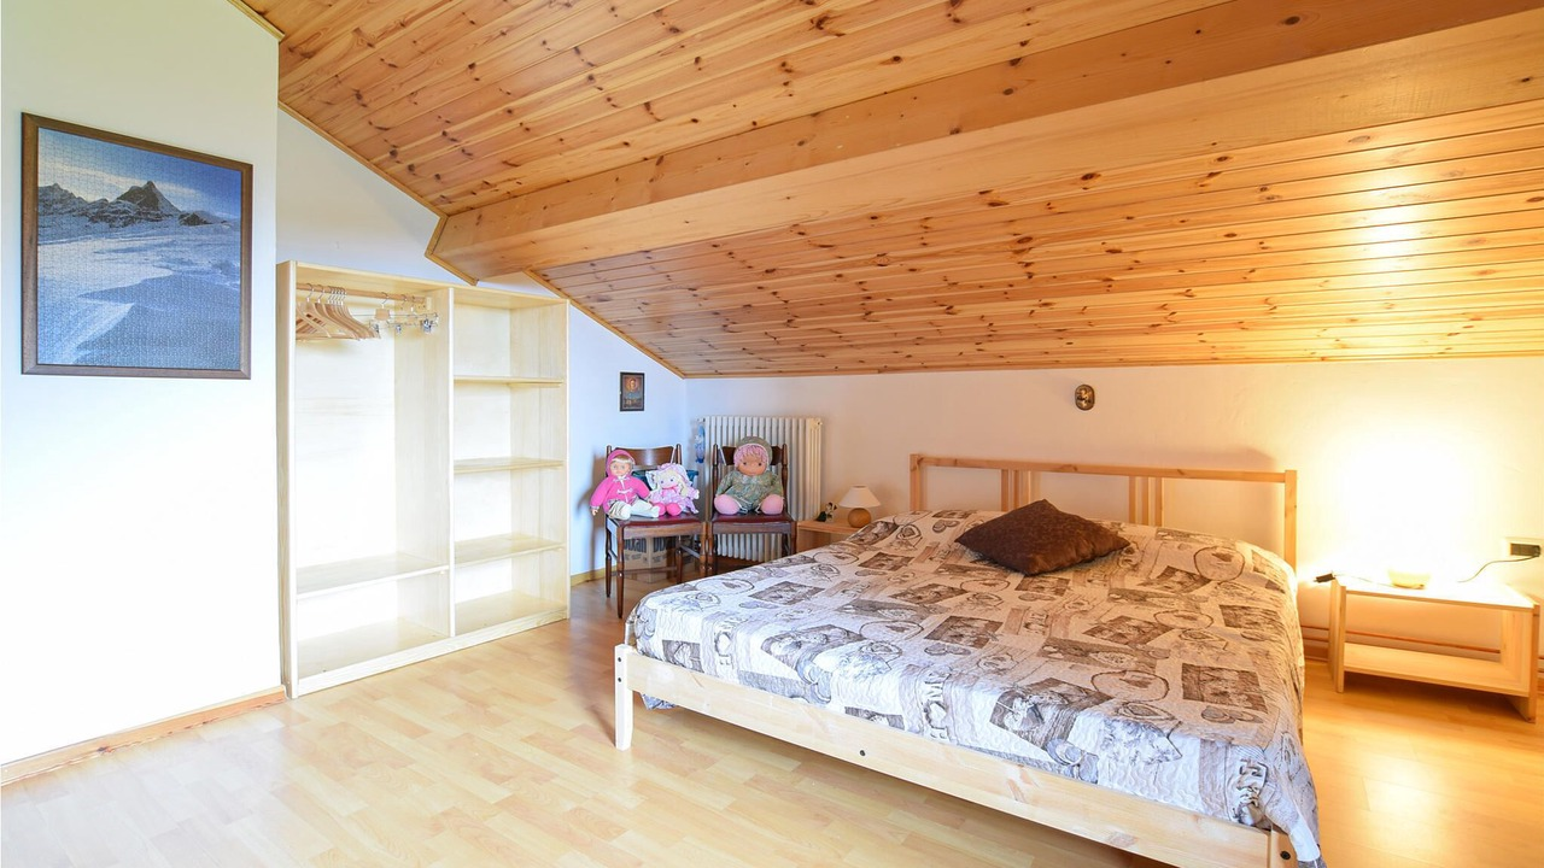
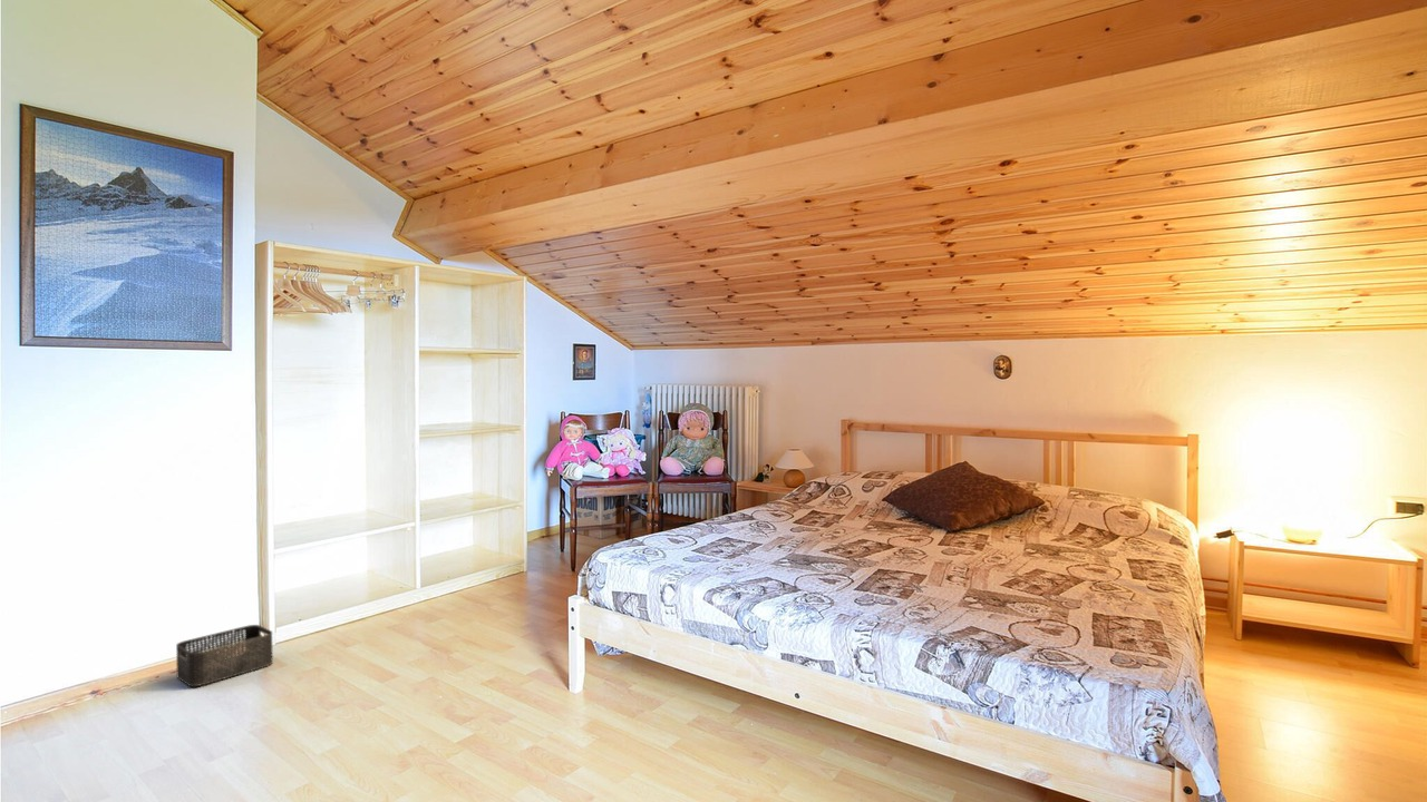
+ storage bin [175,624,274,687]
